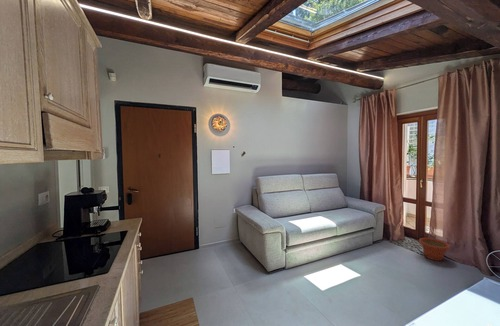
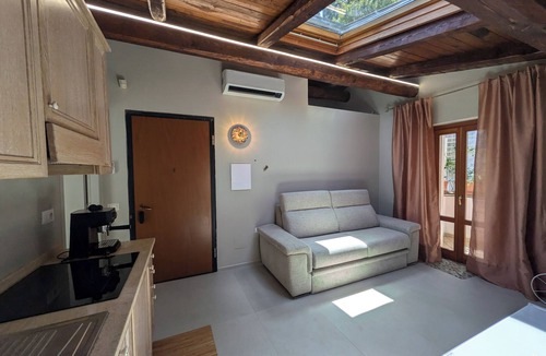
- plant pot [418,237,451,262]
